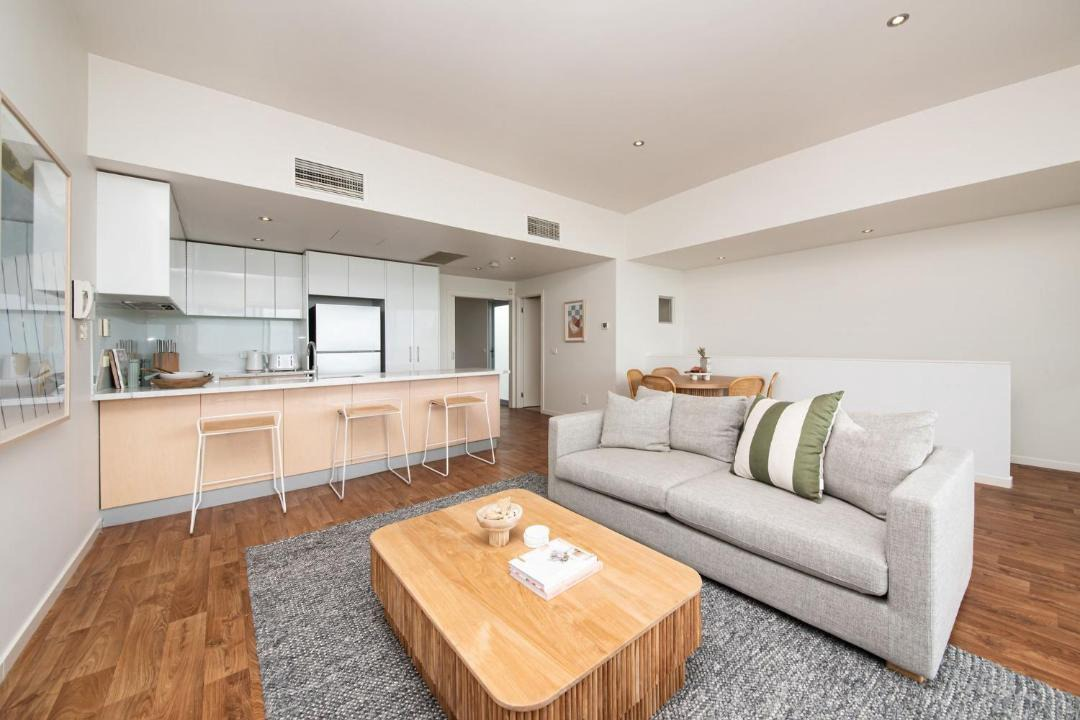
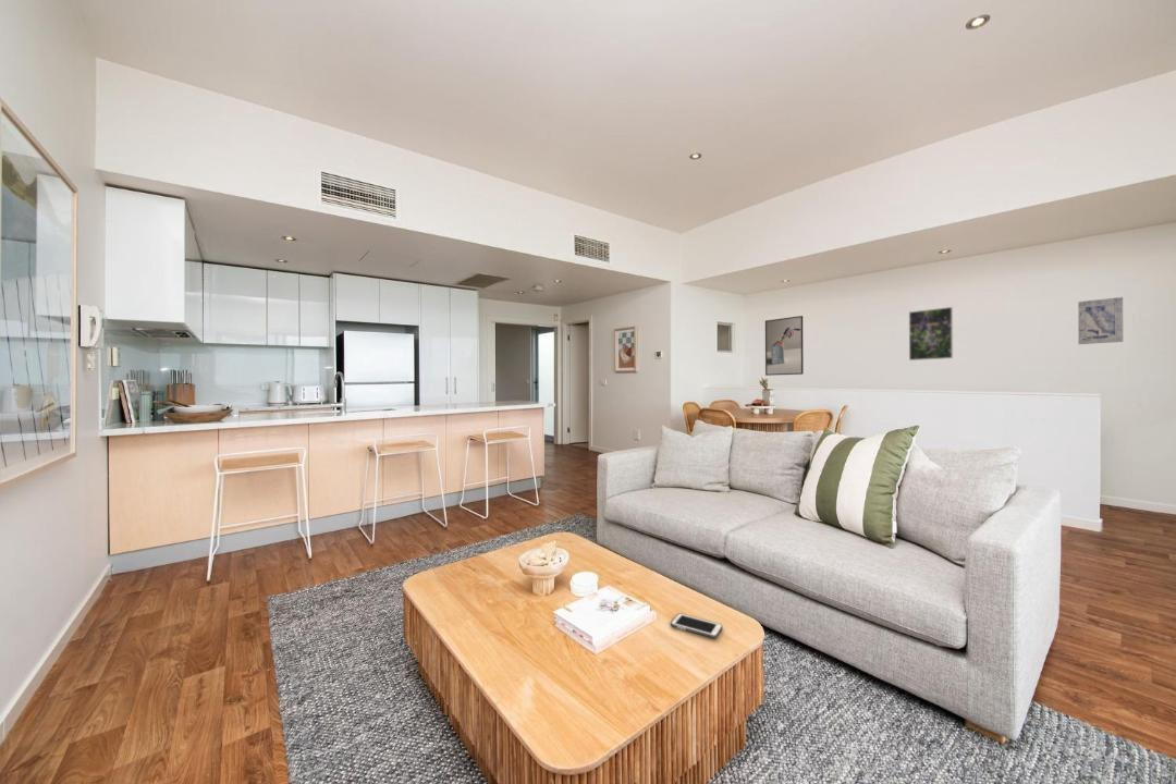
+ cell phone [670,612,724,639]
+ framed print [908,306,954,362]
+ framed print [764,315,805,377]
+ wall art [1077,296,1124,345]
